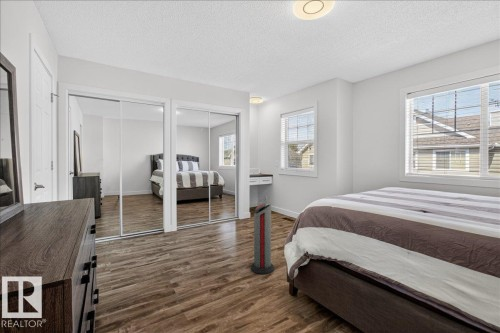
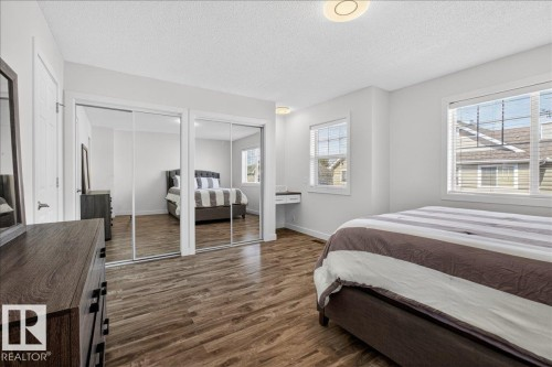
- air purifier [250,202,275,275]
